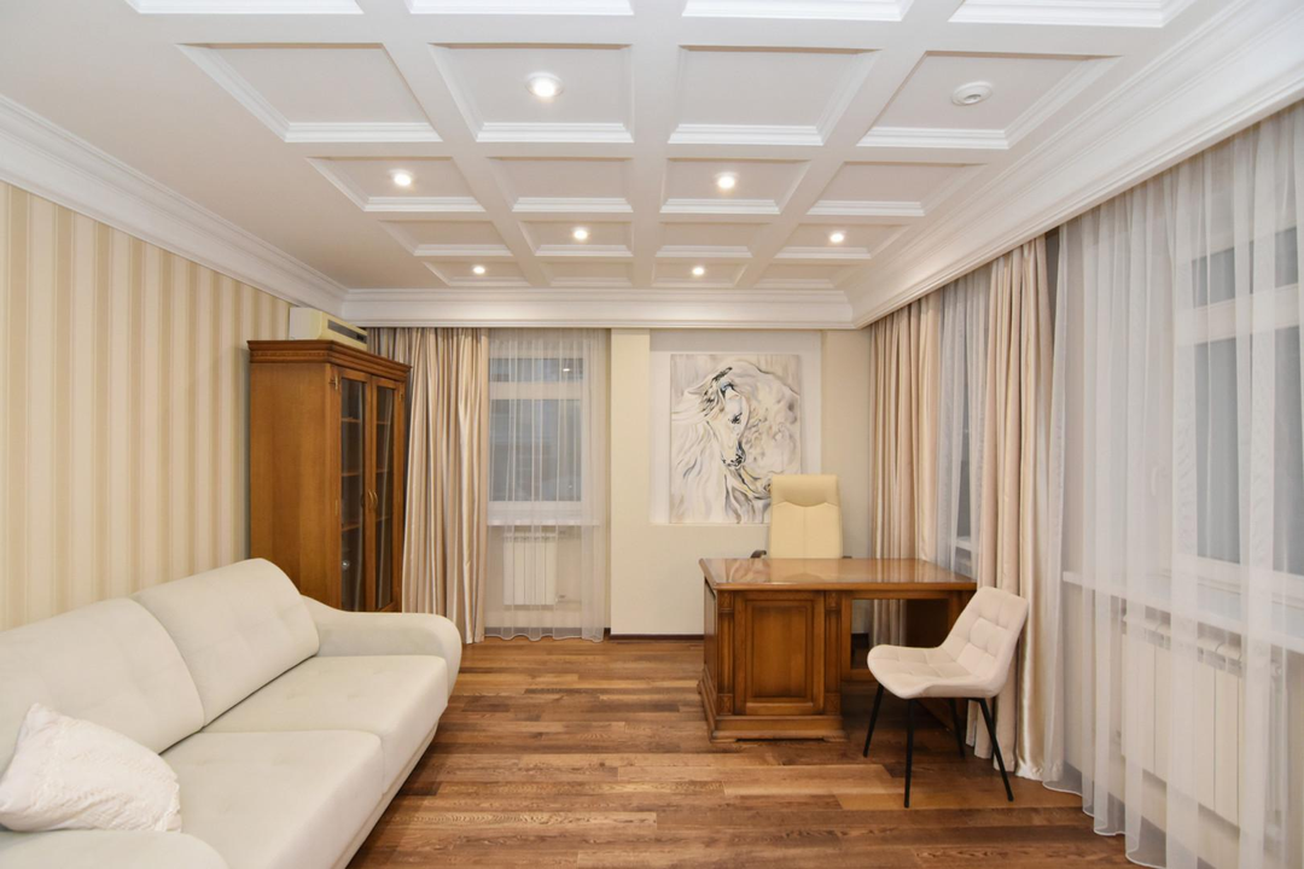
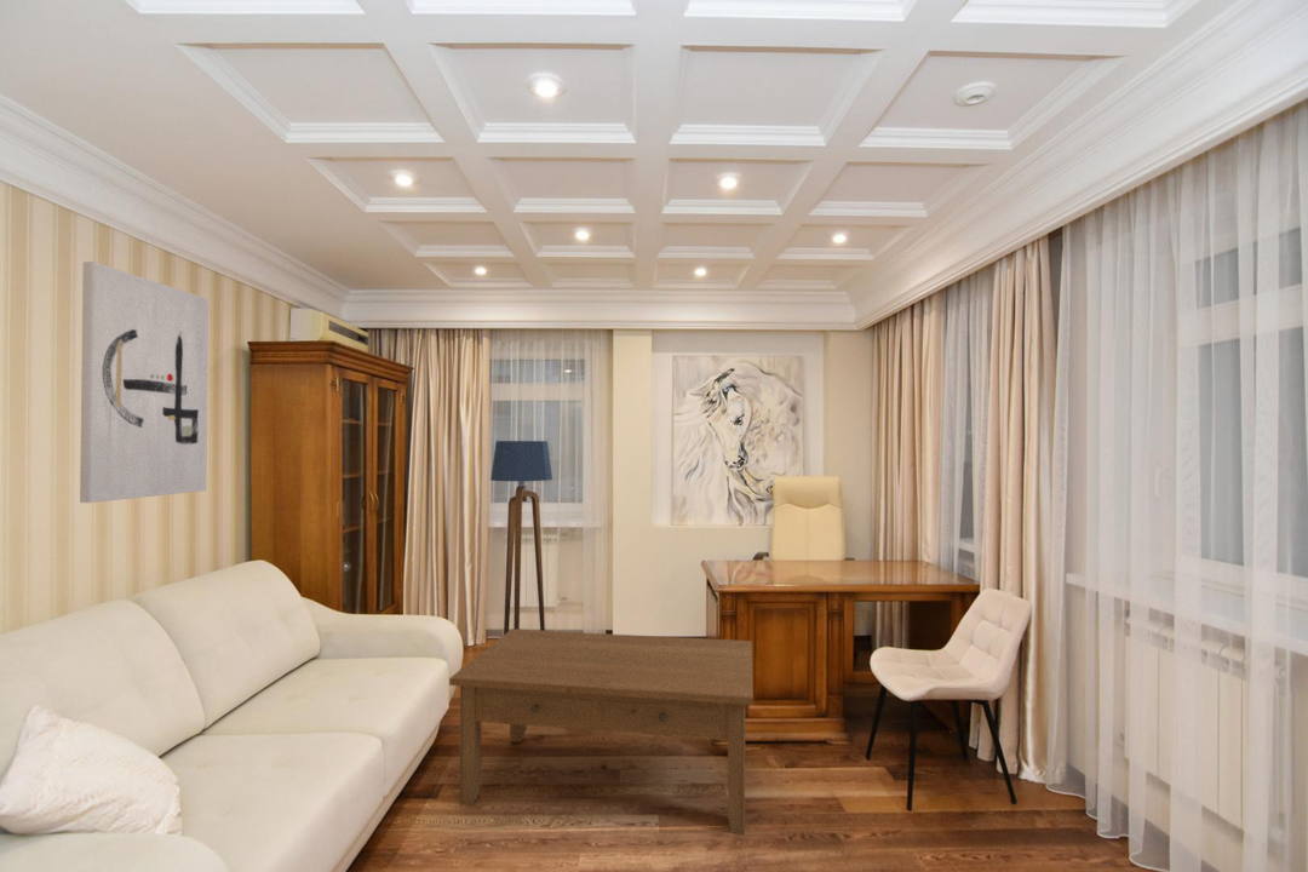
+ floor lamp [489,440,553,636]
+ wall art [79,260,210,504]
+ coffee table [448,629,755,836]
